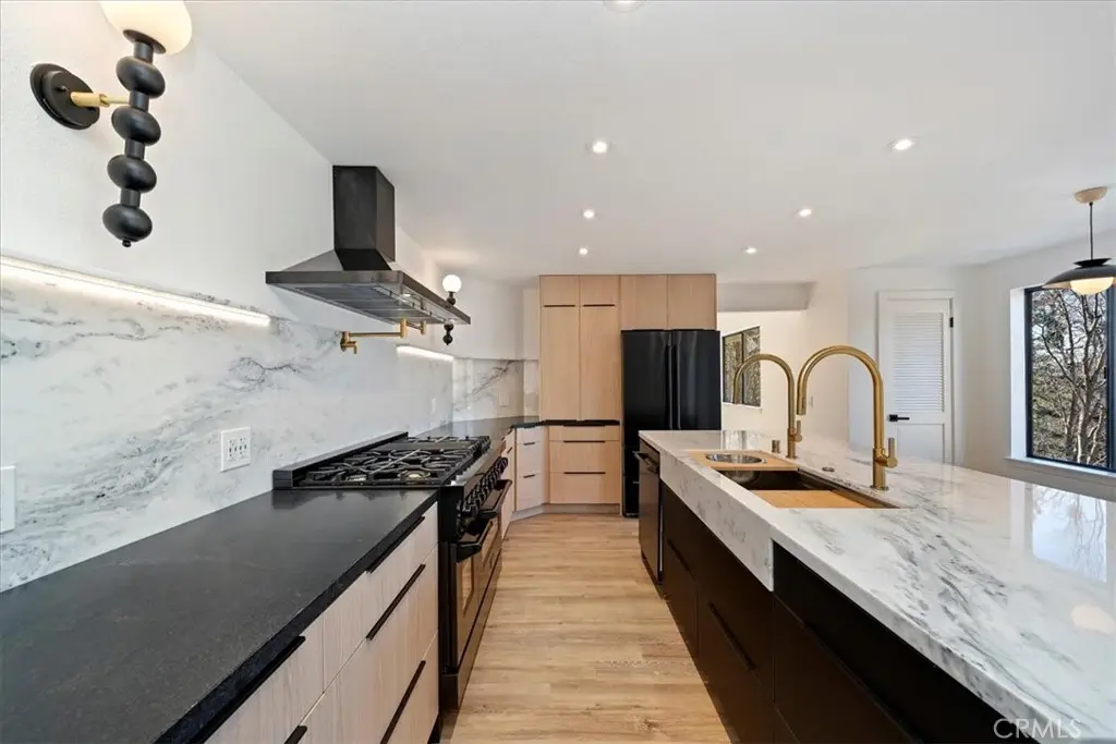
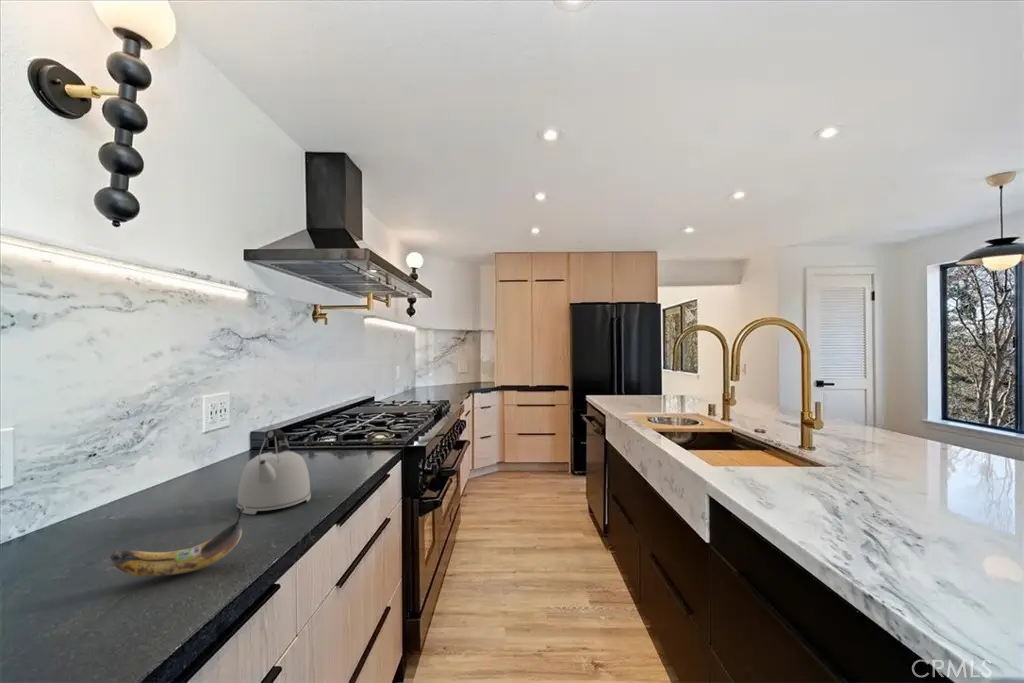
+ kettle [236,428,312,515]
+ banana [109,506,245,578]
